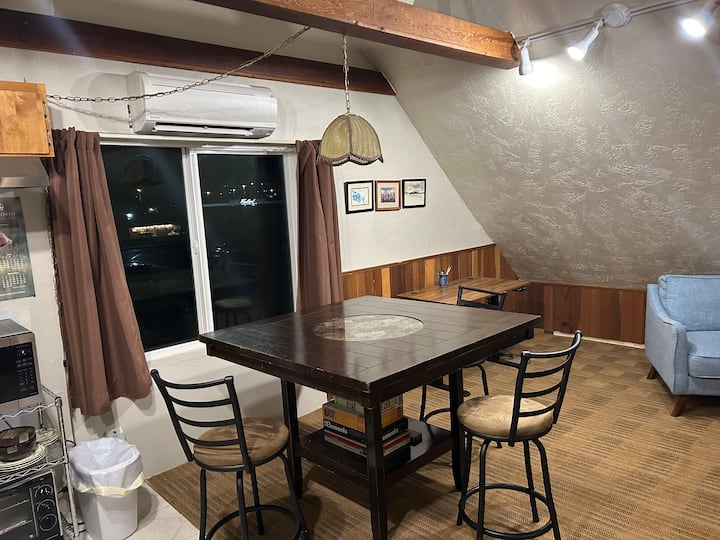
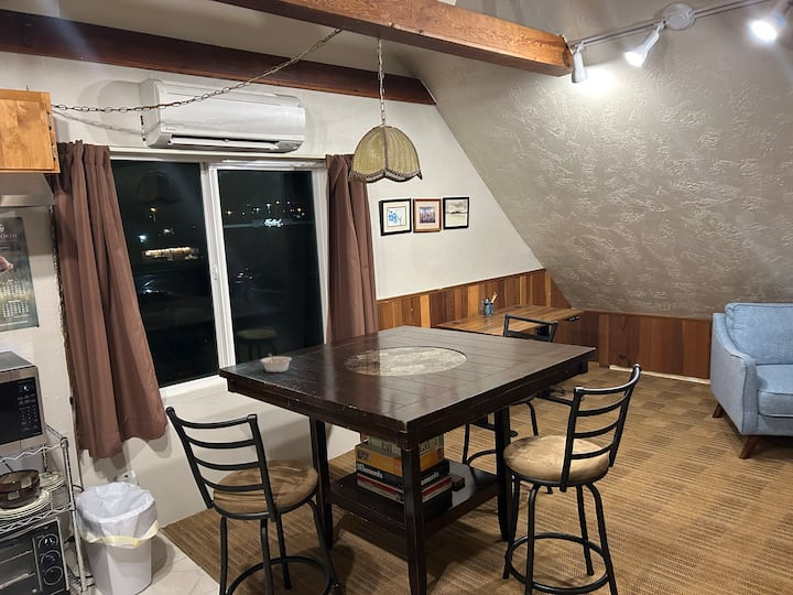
+ legume [260,353,293,374]
